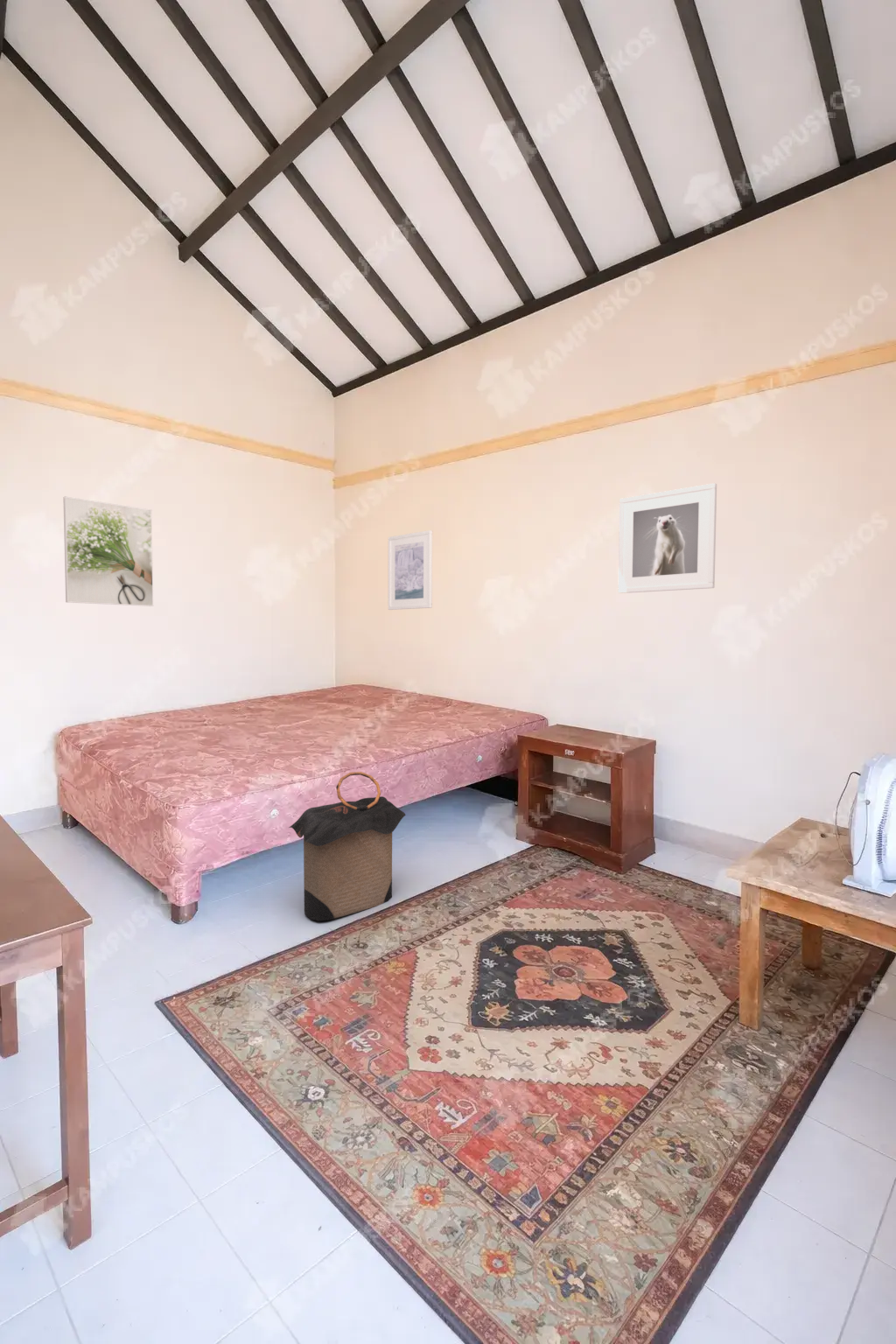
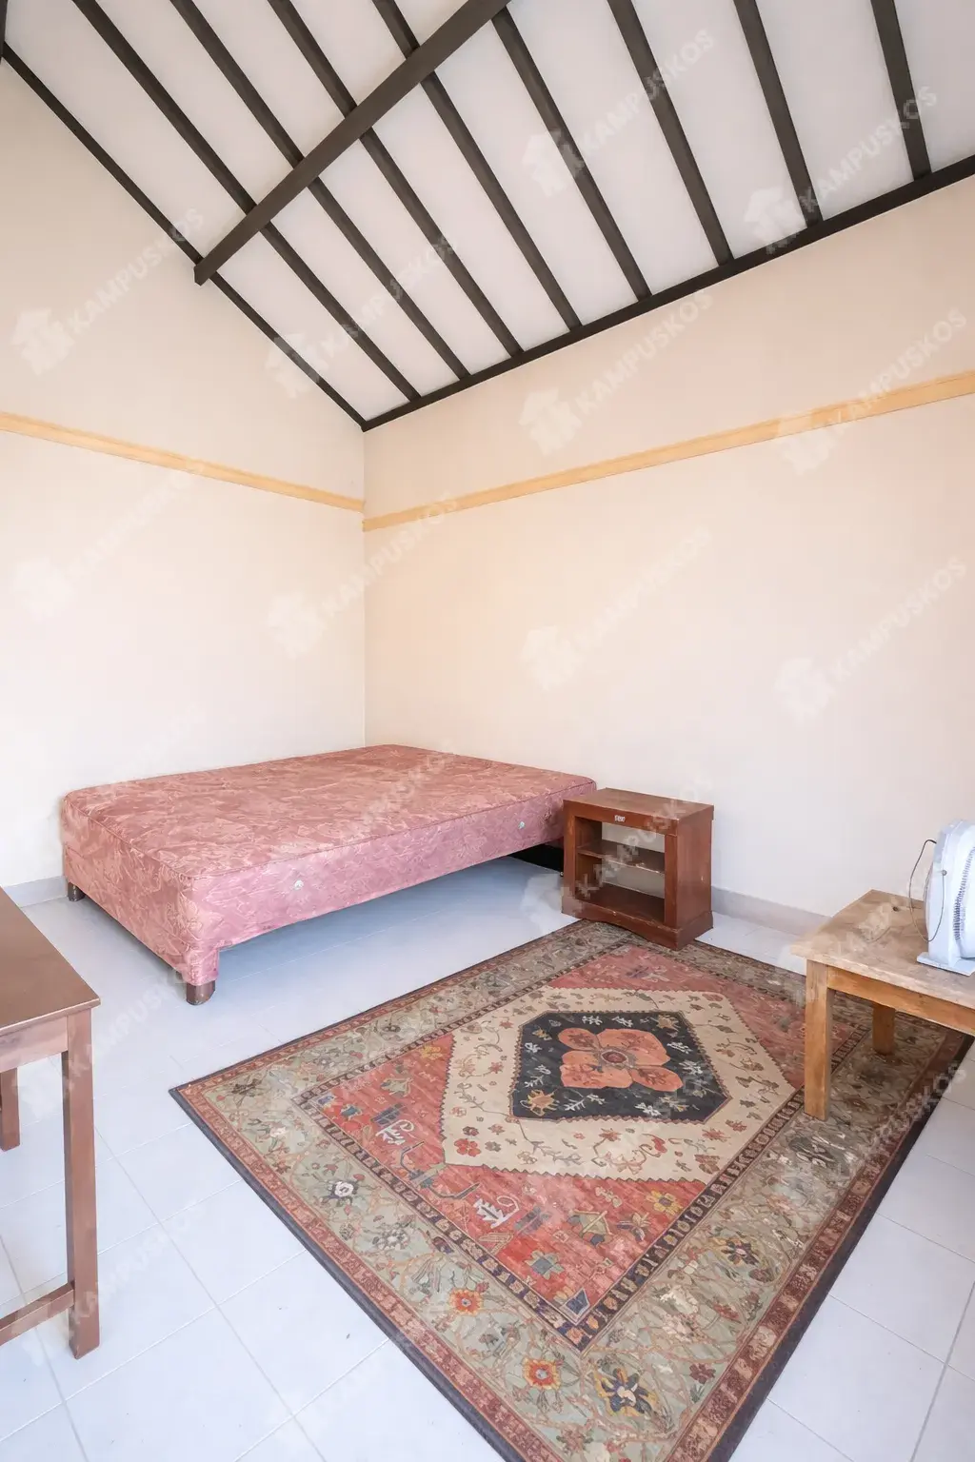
- laundry hamper [288,771,406,921]
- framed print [63,495,154,607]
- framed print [617,482,718,594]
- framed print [388,529,433,611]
